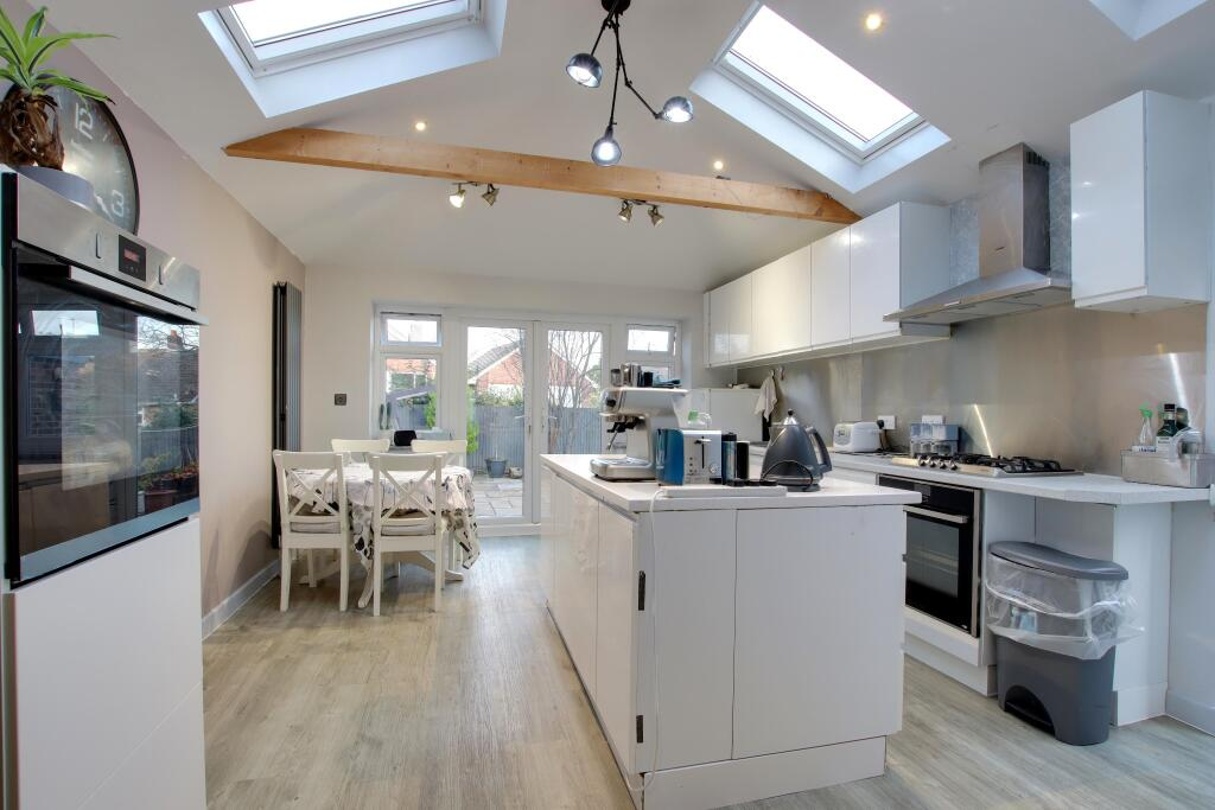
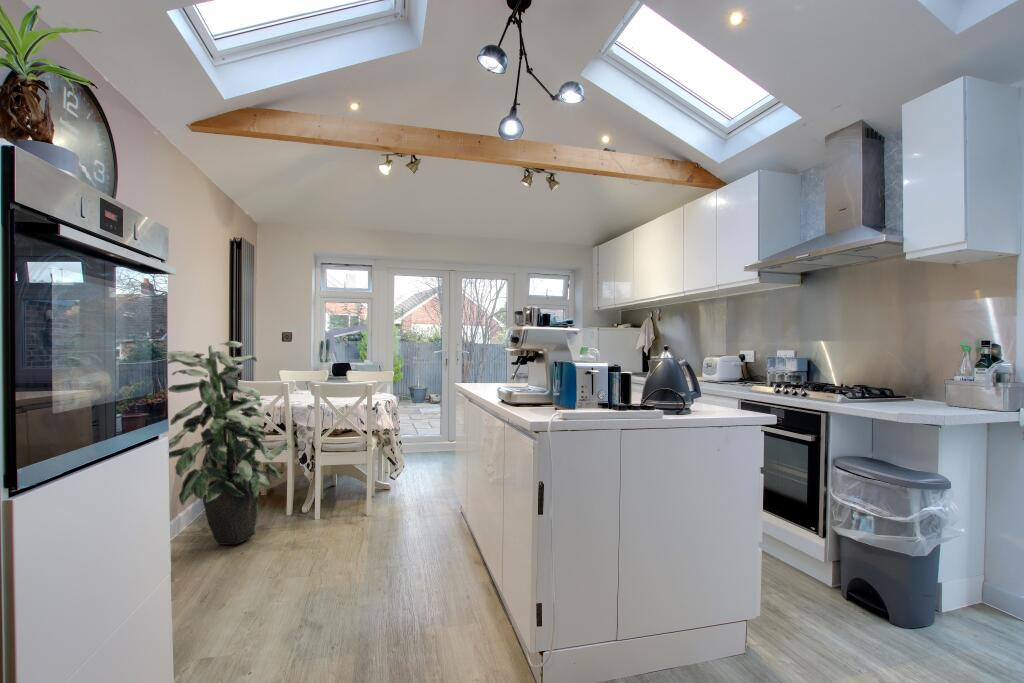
+ indoor plant [167,340,289,546]
